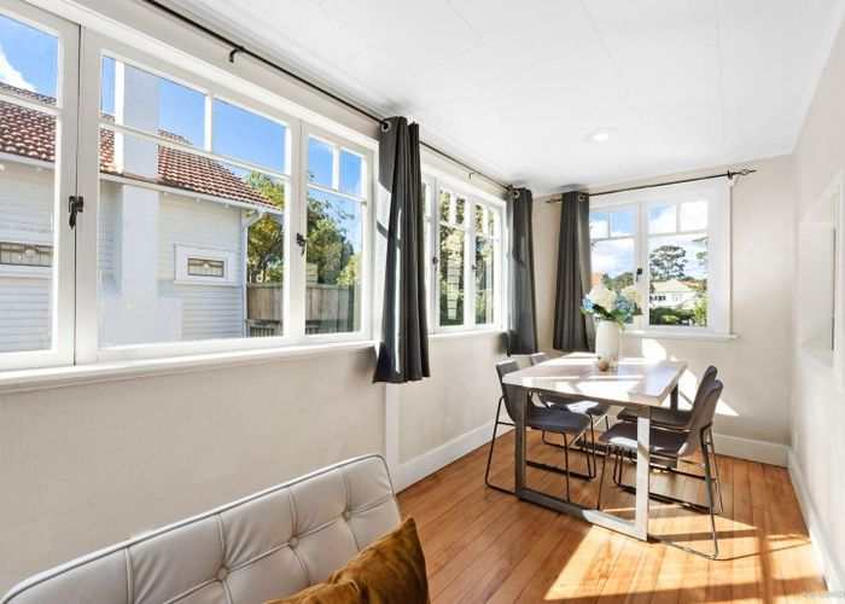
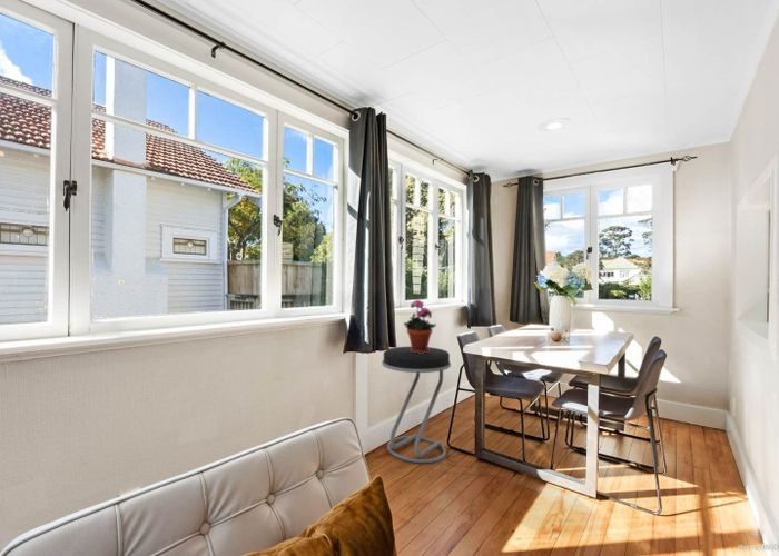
+ stool [381,346,452,464]
+ potted plant [403,299,437,354]
